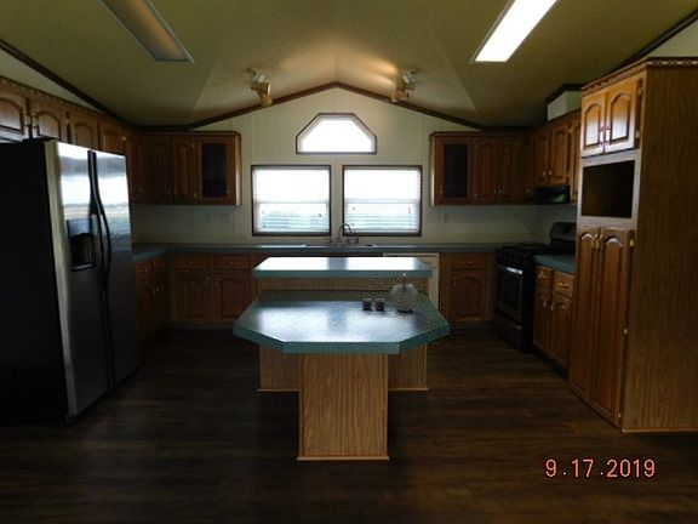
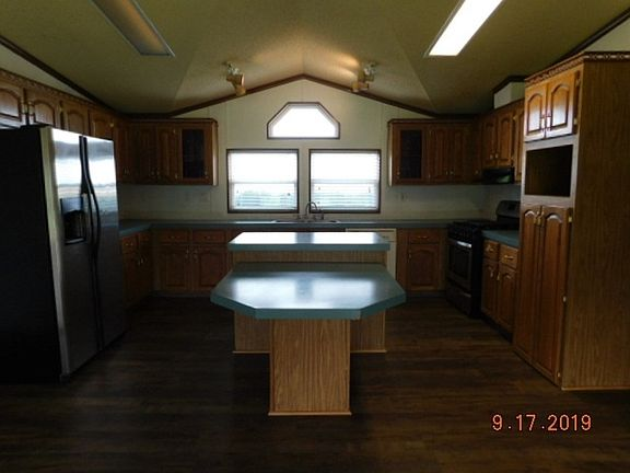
- kettle [361,272,419,313]
